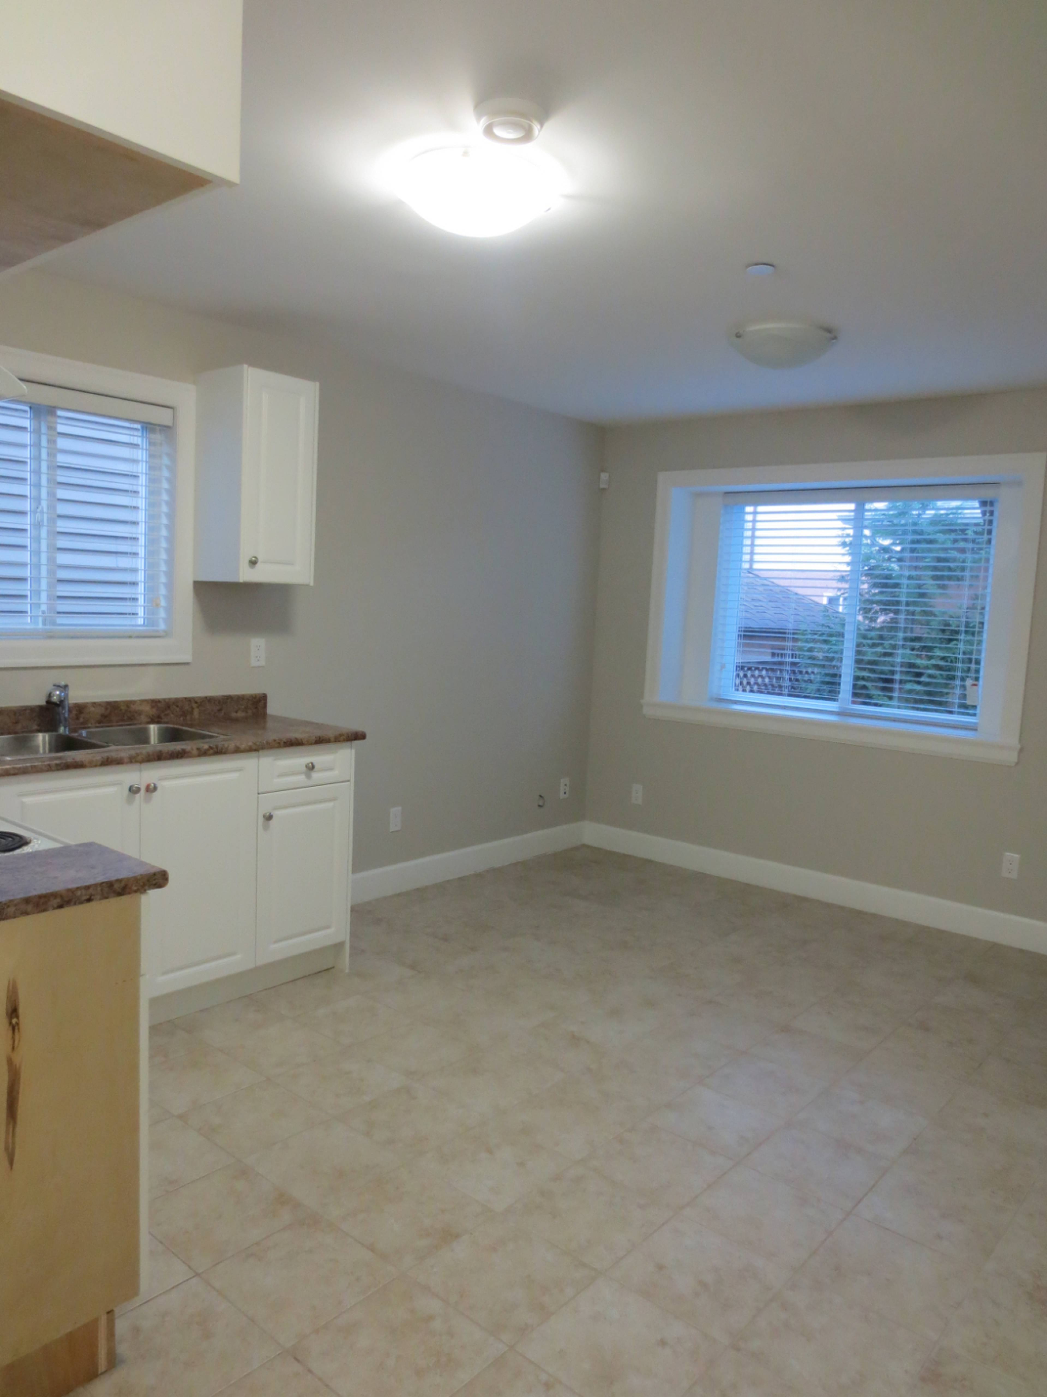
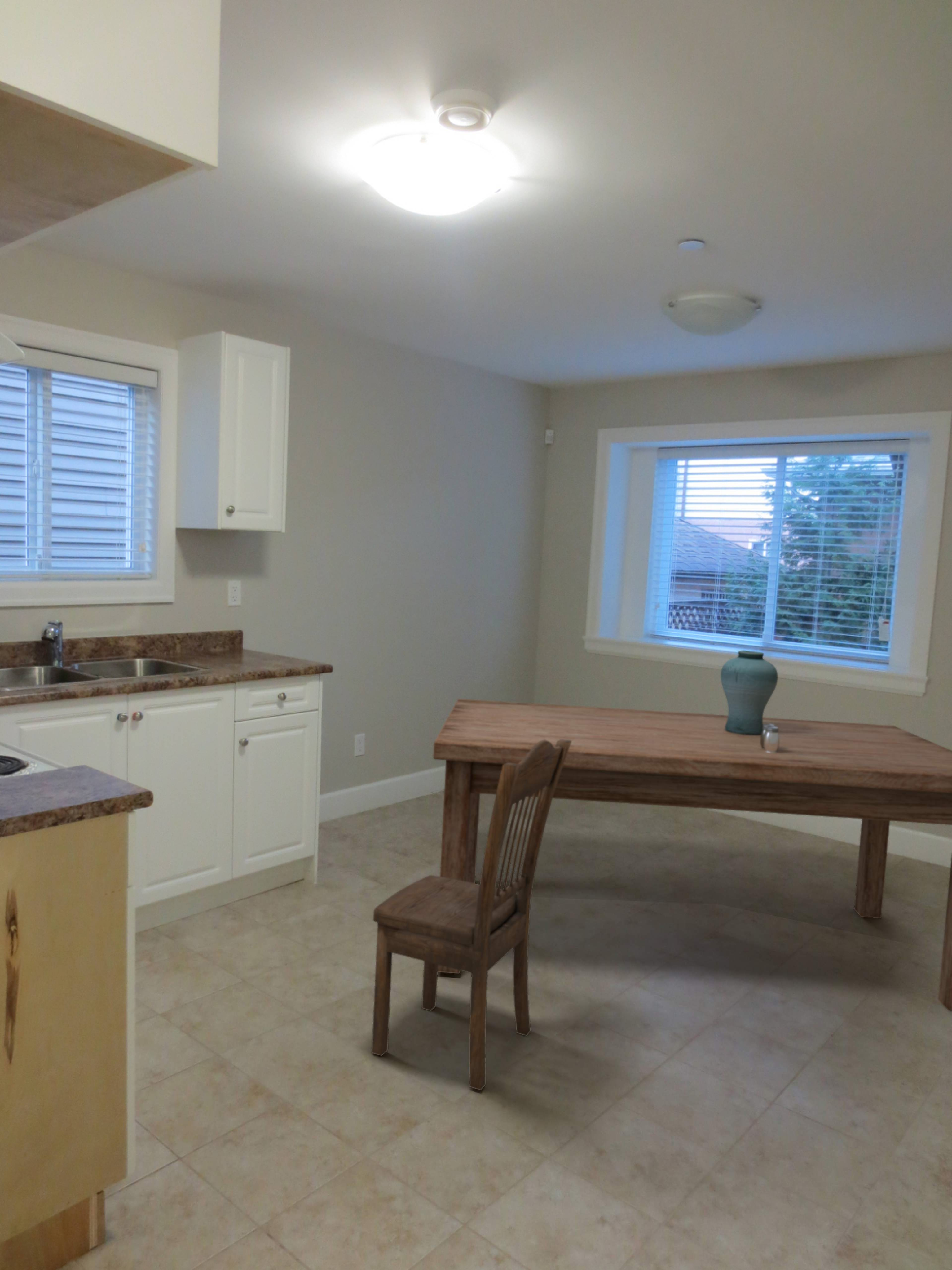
+ dining table [433,699,952,1012]
+ salt and pepper shaker [760,724,779,753]
+ dining chair [371,739,571,1091]
+ vase [720,650,778,735]
